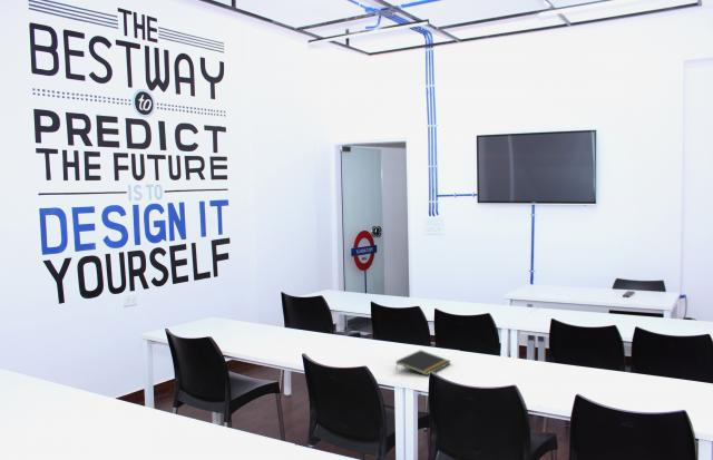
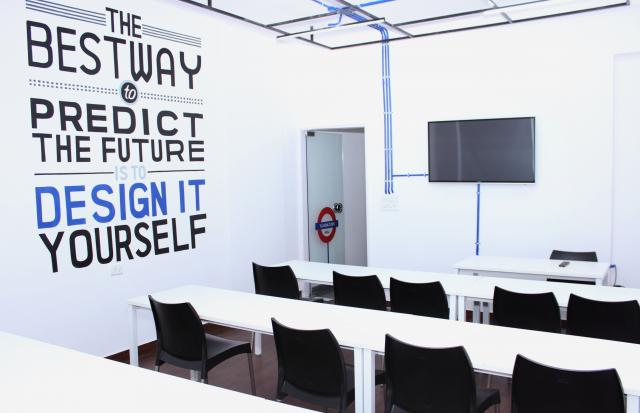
- notepad [394,349,451,376]
